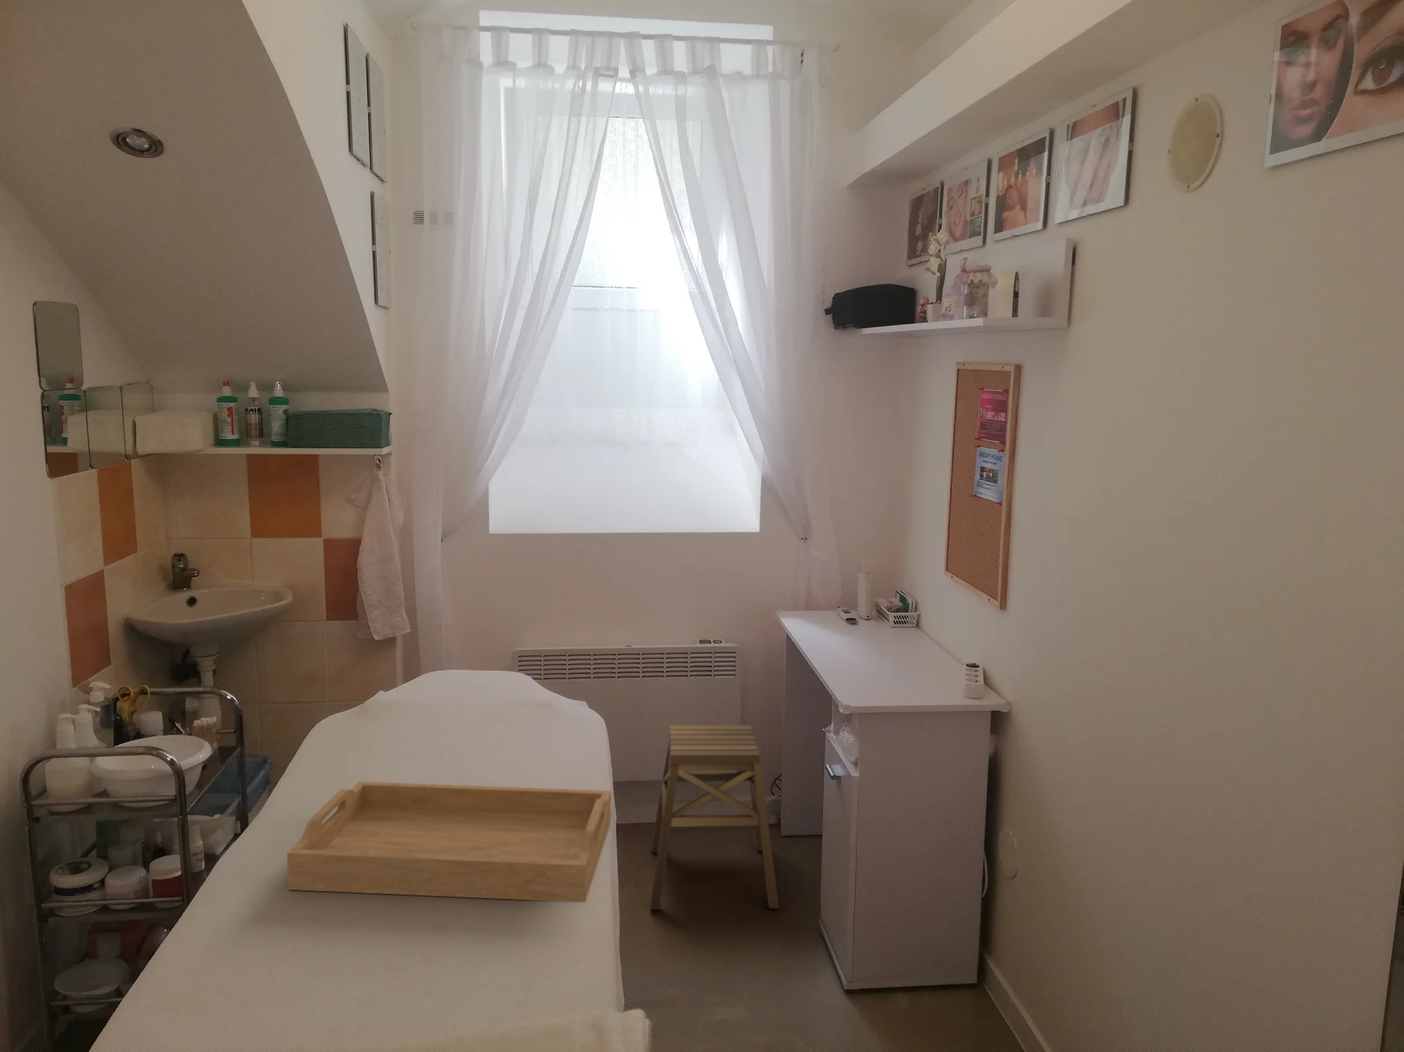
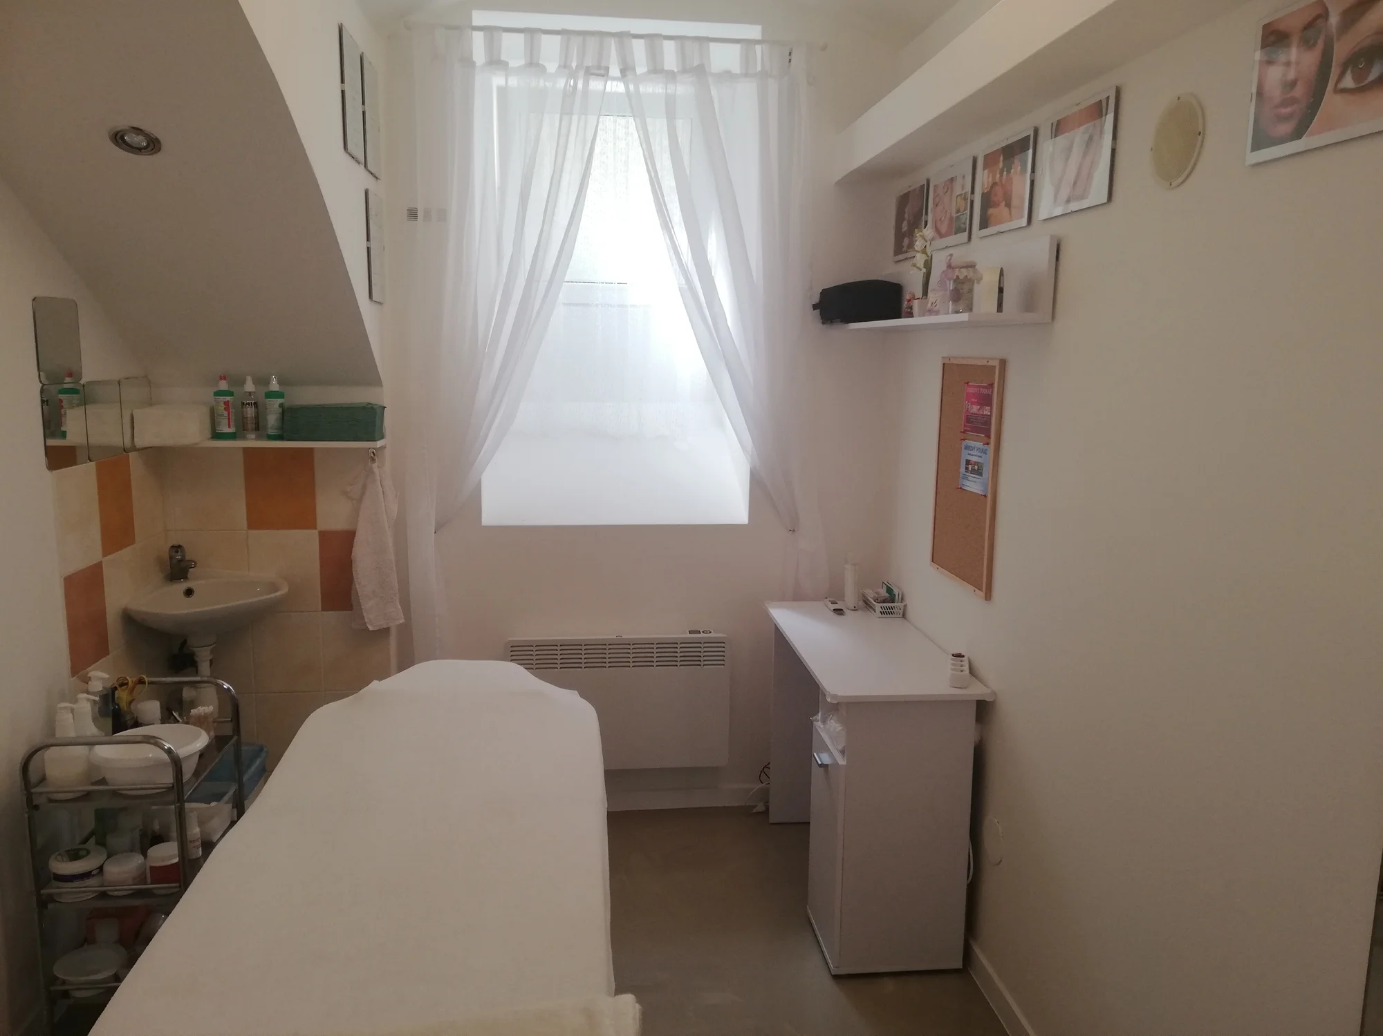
- serving tray [286,780,612,903]
- stool [649,725,779,911]
